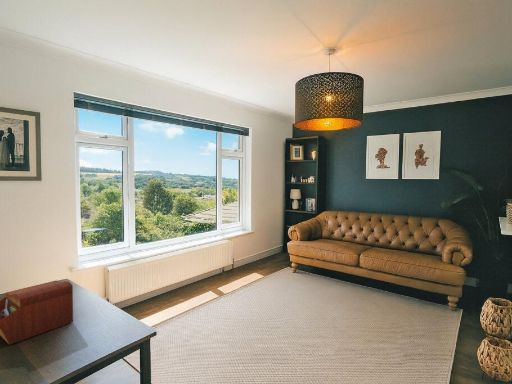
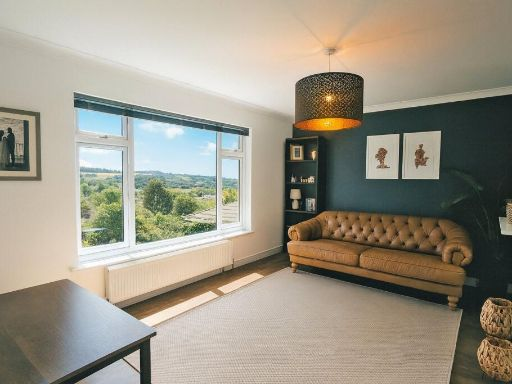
- sewing box [0,280,74,346]
